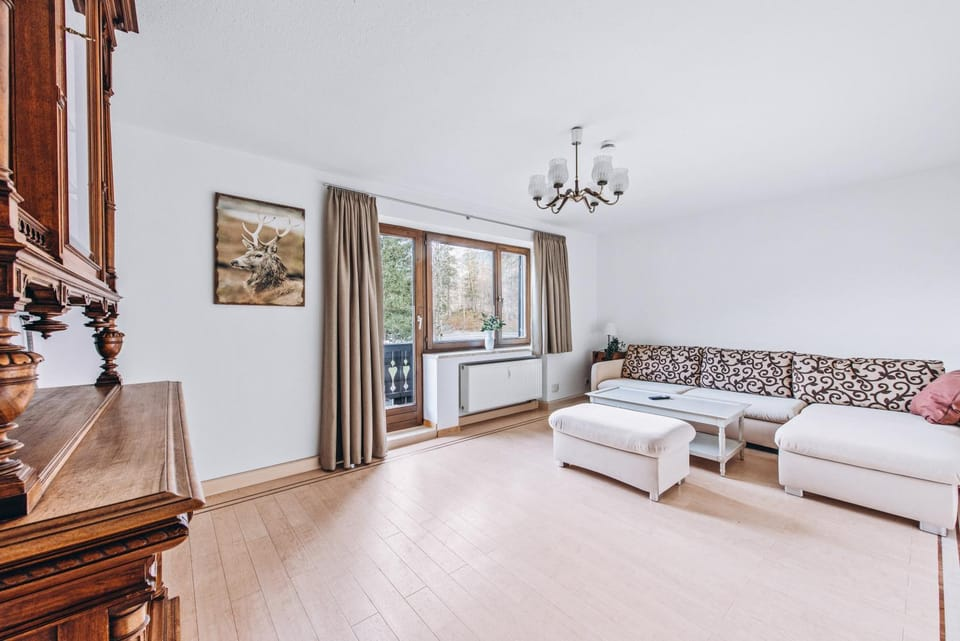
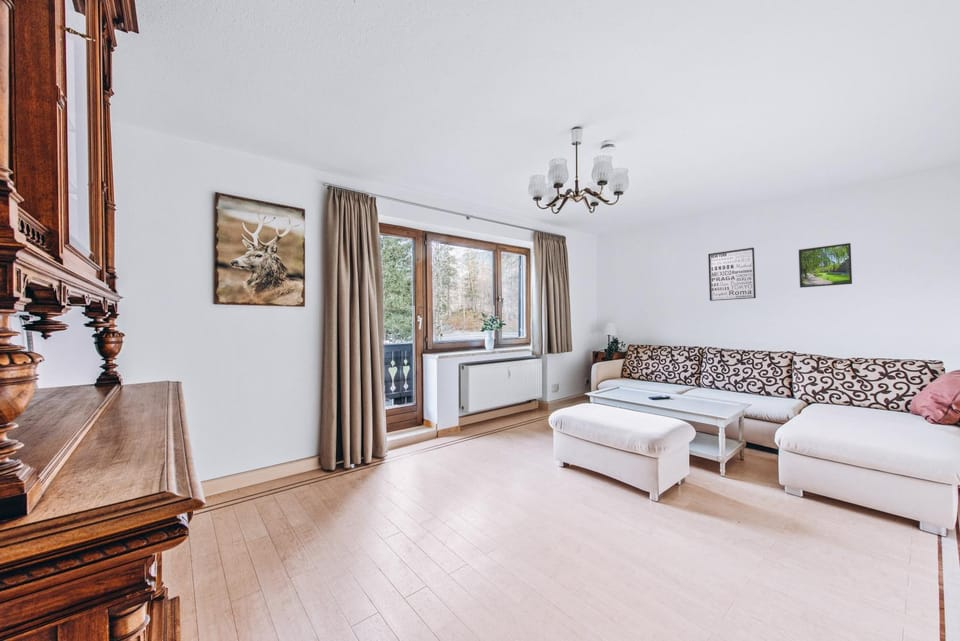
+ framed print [798,242,853,289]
+ wall art [707,247,757,302]
